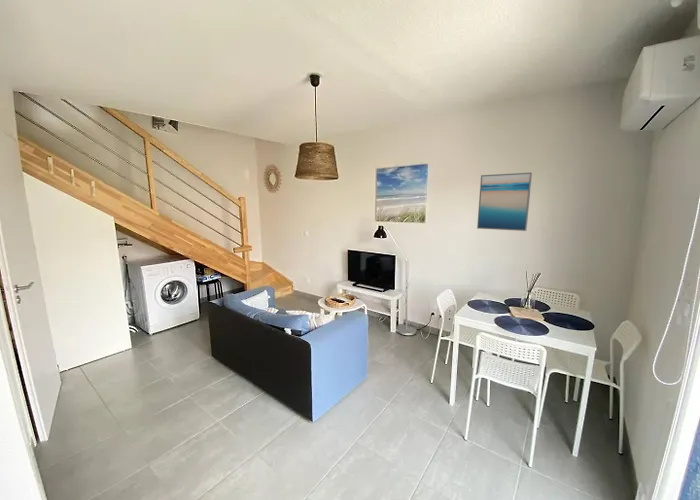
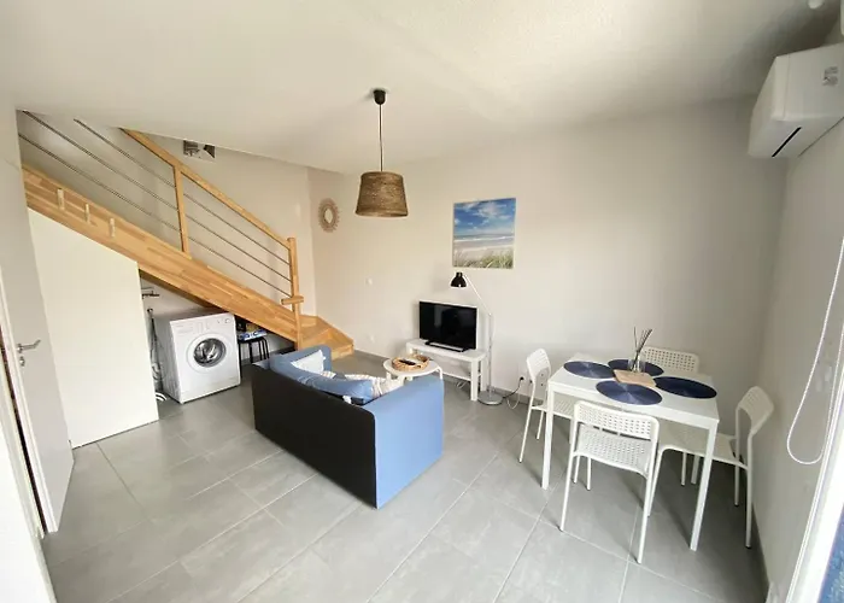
- wall art [476,172,533,232]
